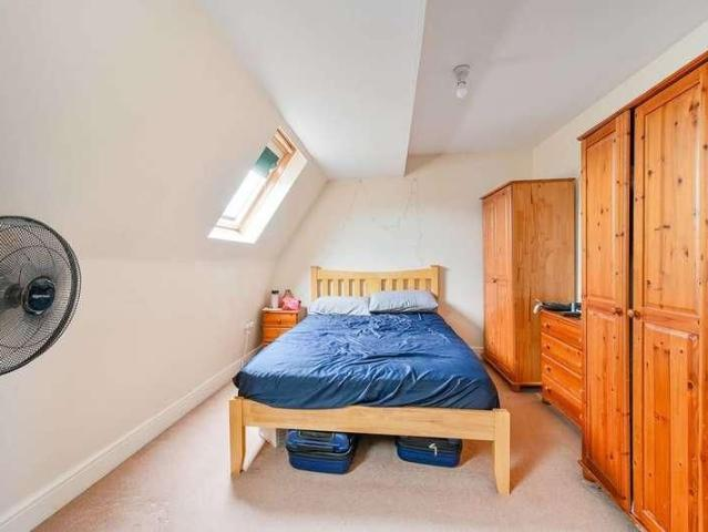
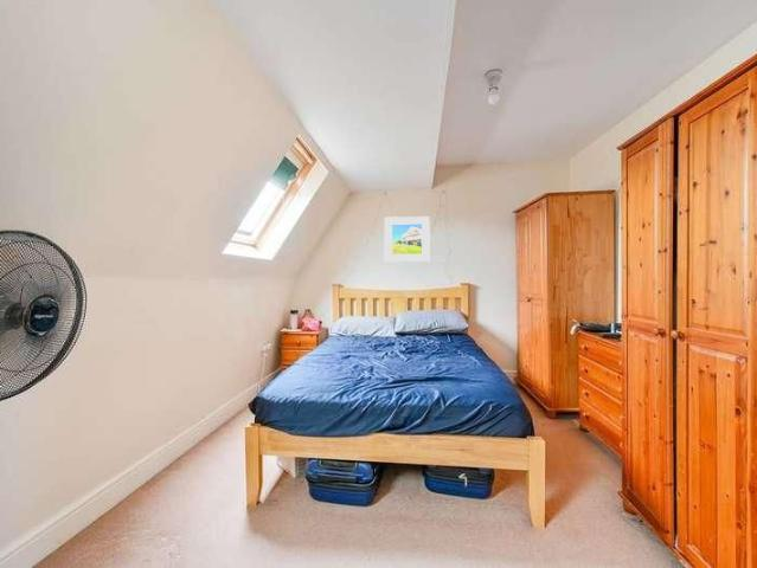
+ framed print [384,215,430,263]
